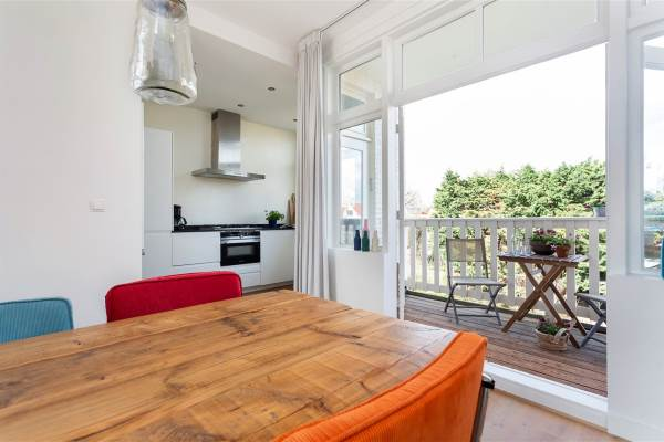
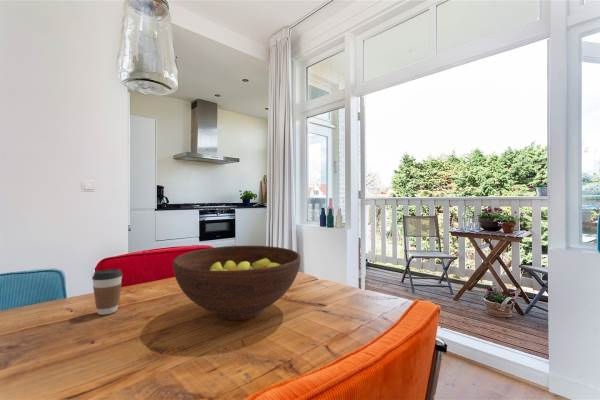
+ coffee cup [91,268,123,316]
+ fruit bowl [172,245,301,321]
